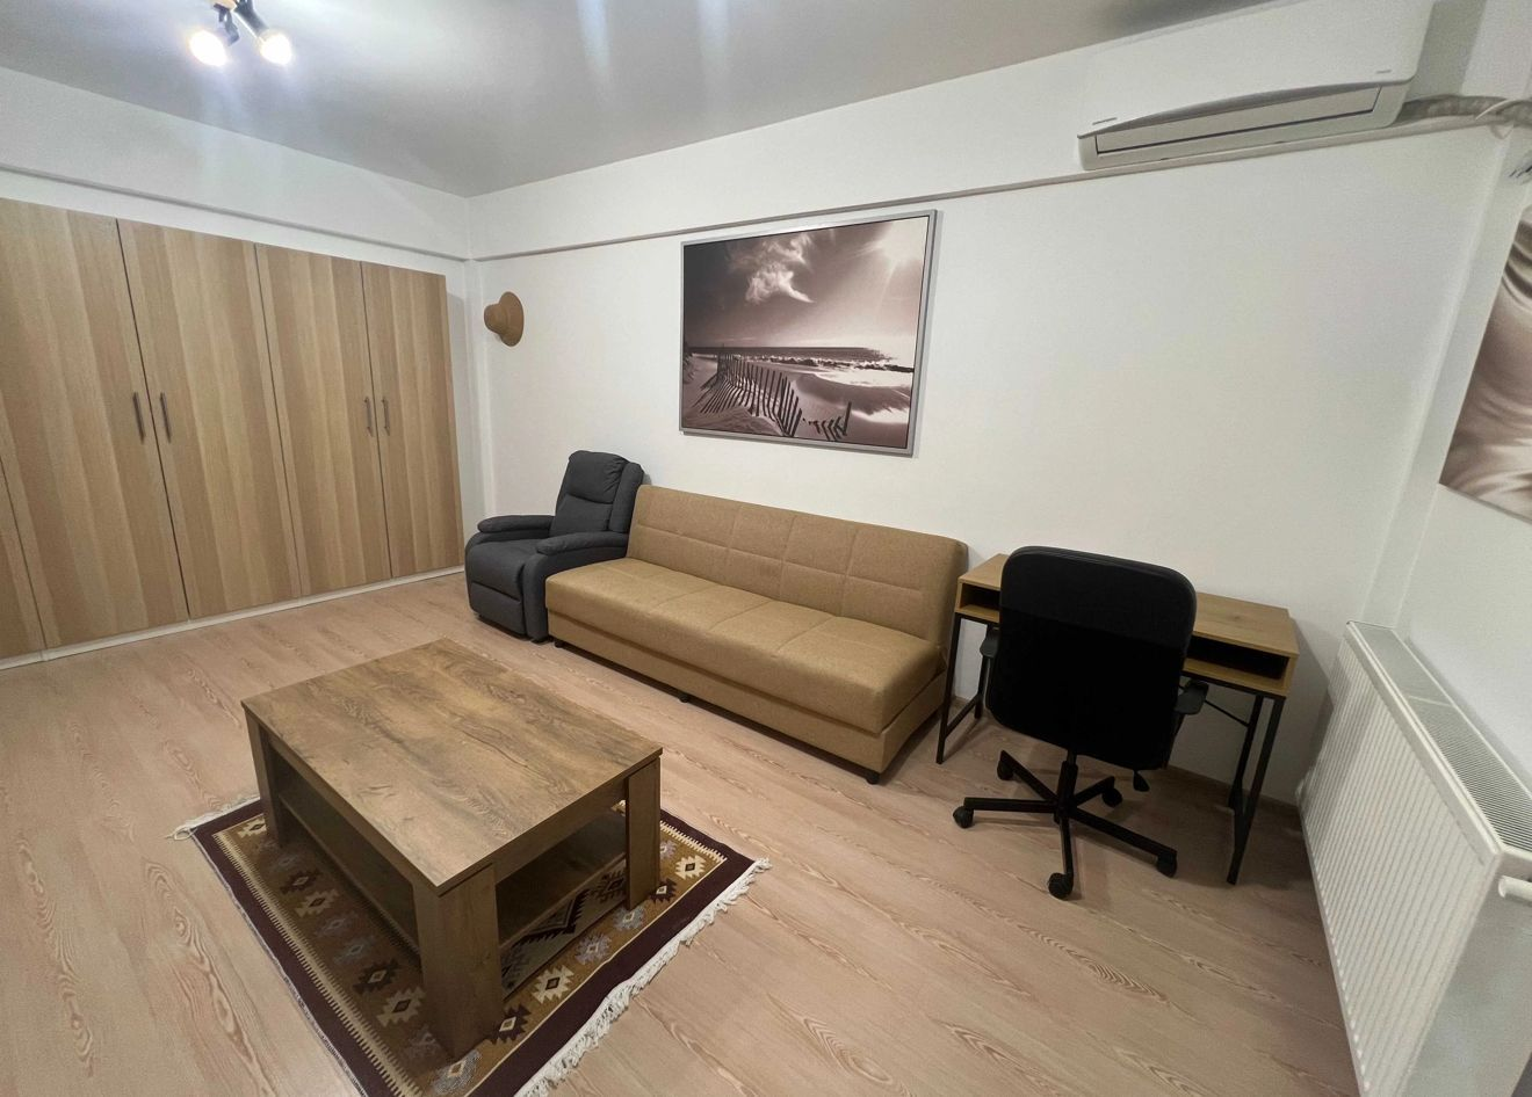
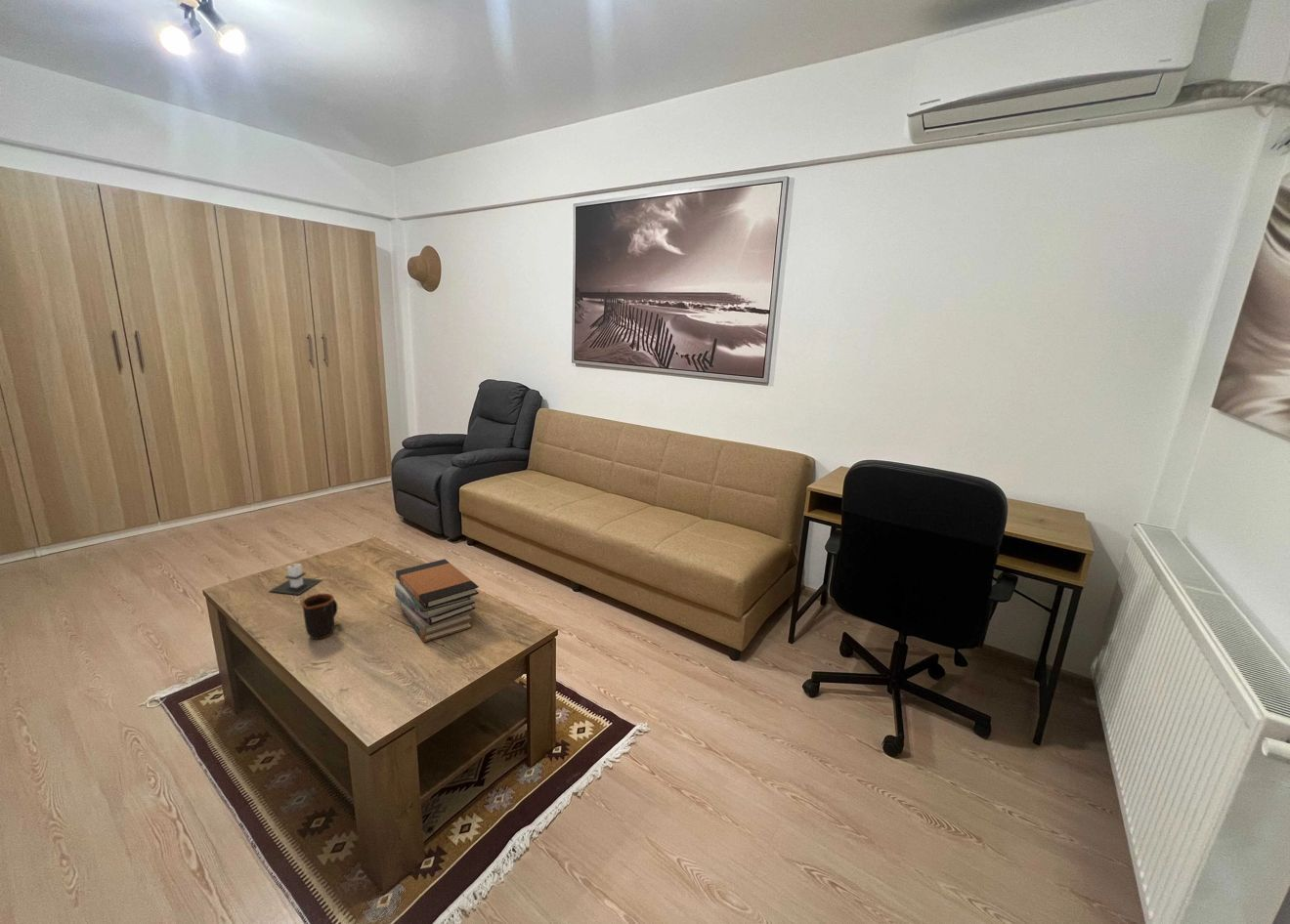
+ book stack [393,558,480,644]
+ architectural model [269,563,323,596]
+ mug [300,593,338,640]
